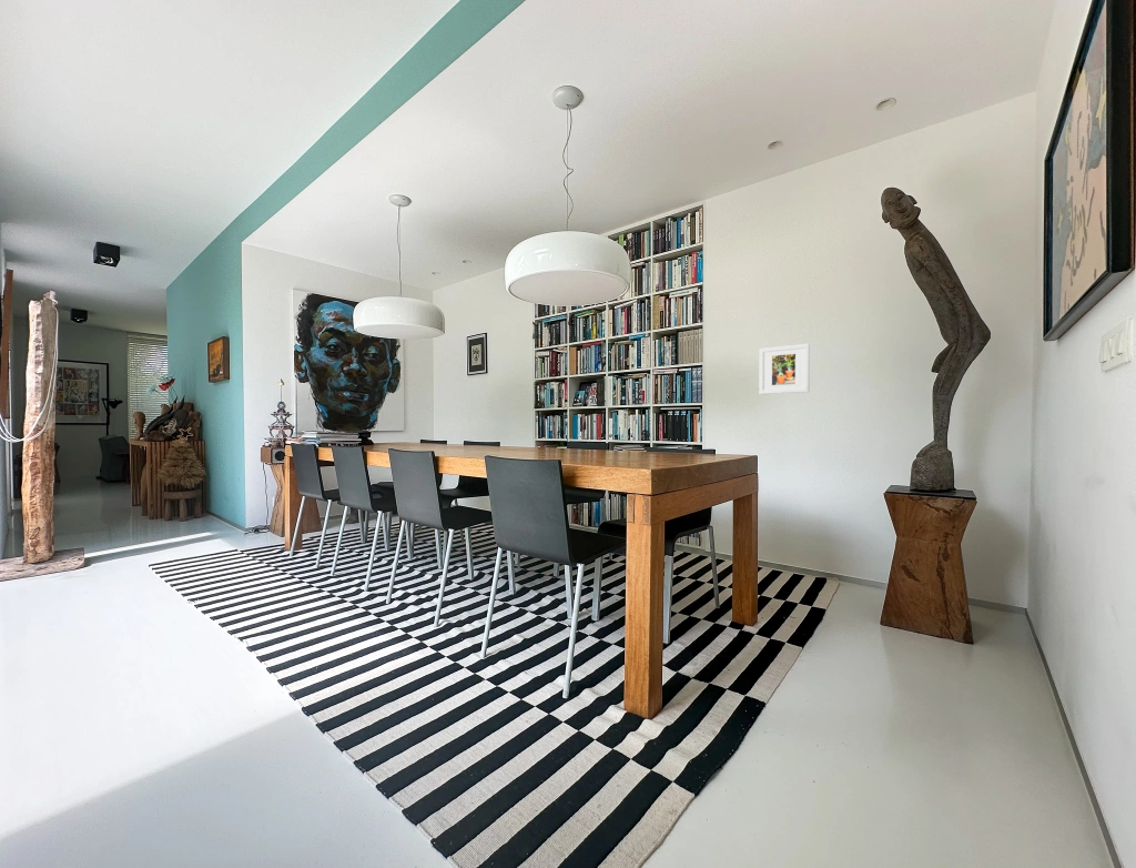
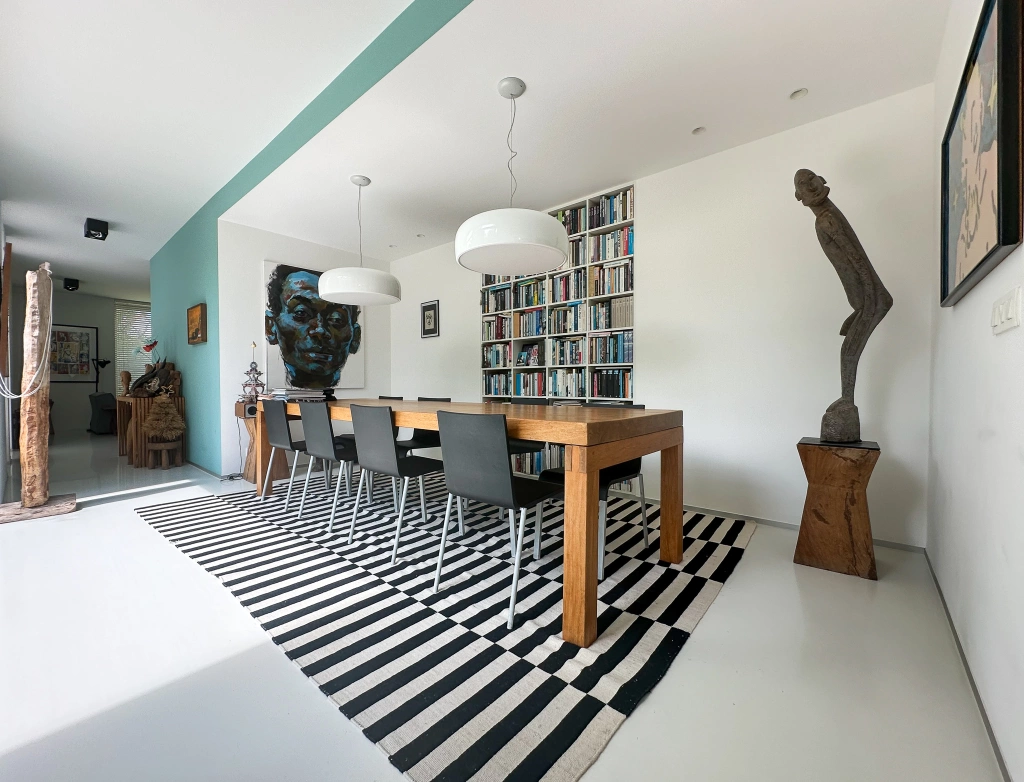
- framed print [759,343,811,395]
